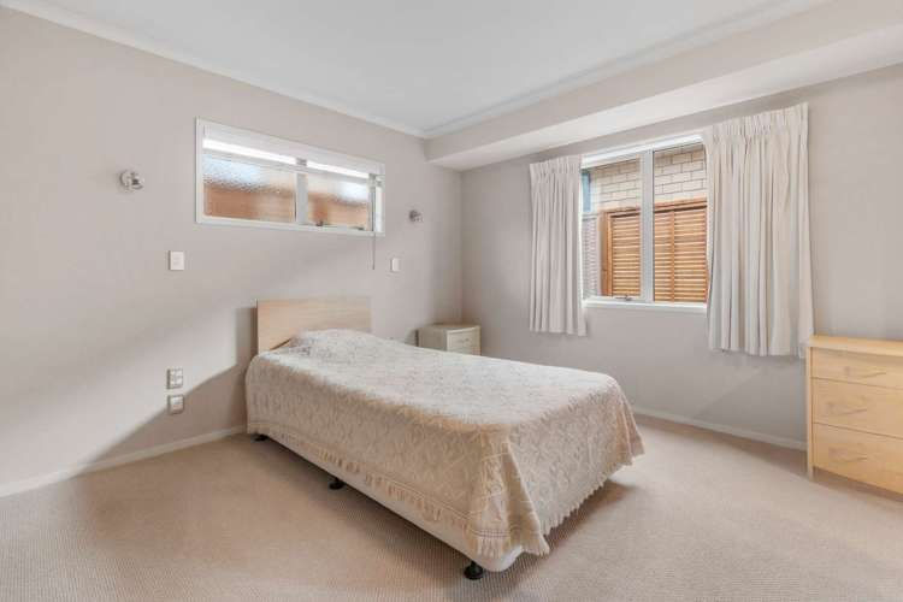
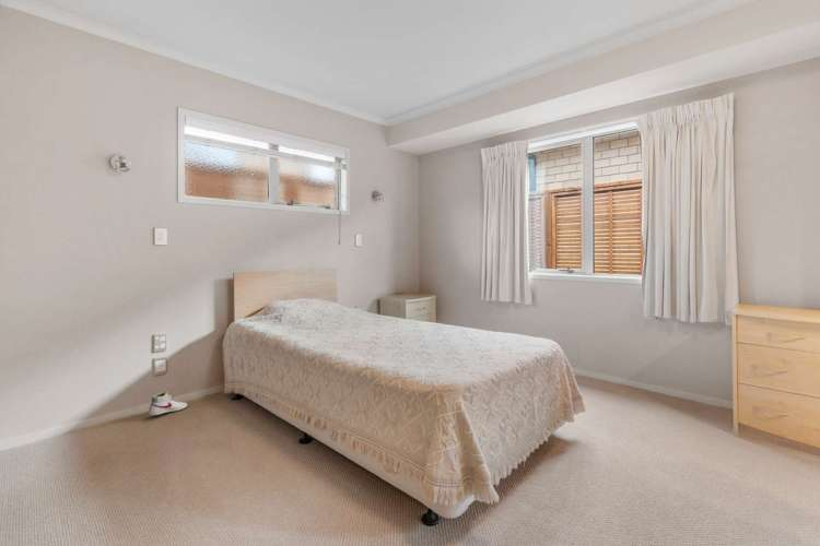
+ shoe [148,391,188,416]
